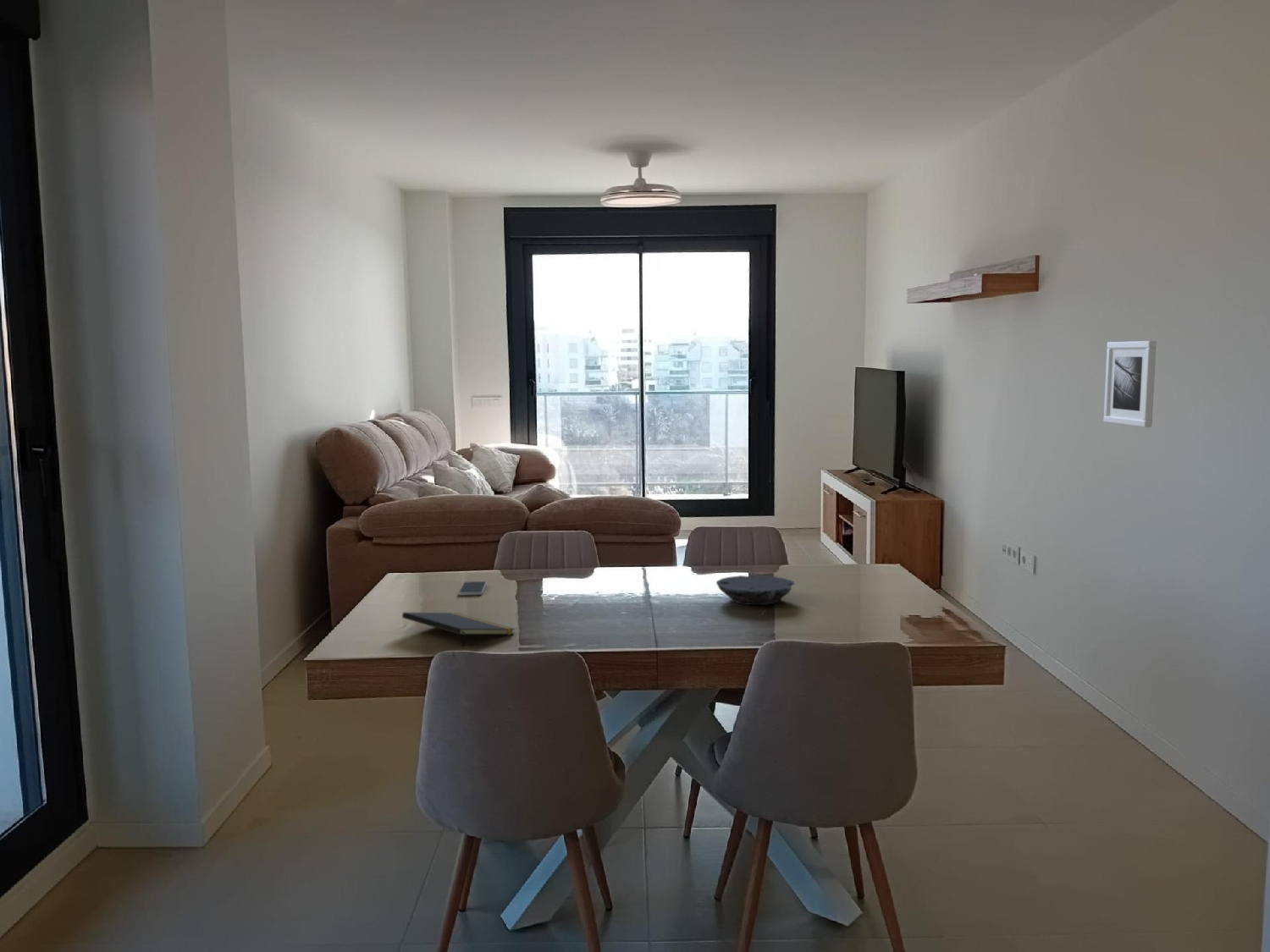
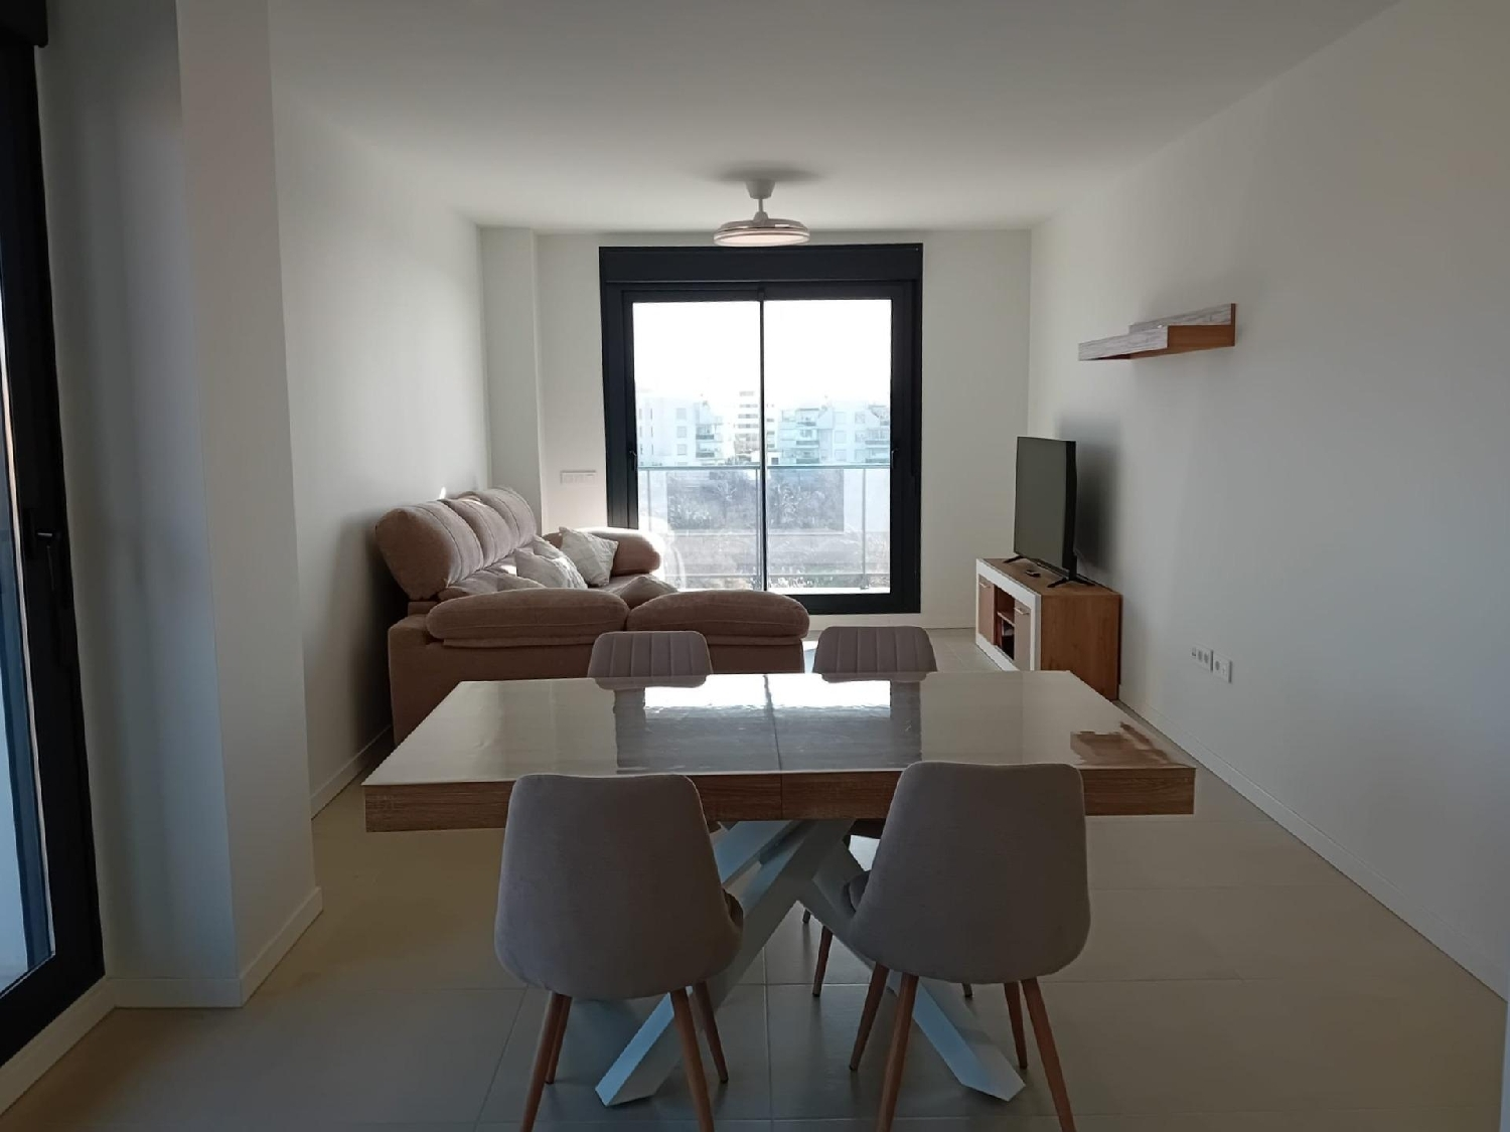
- bowl [715,574,796,606]
- notepad [401,612,516,650]
- smartphone [458,581,488,597]
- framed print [1102,340,1157,428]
